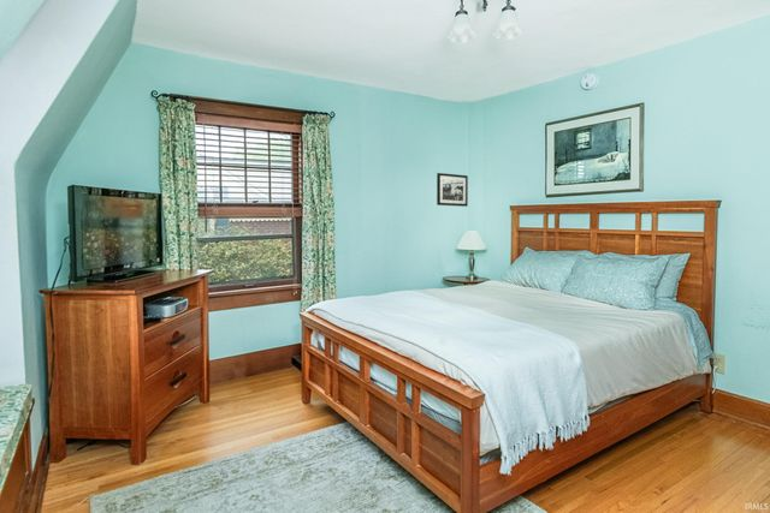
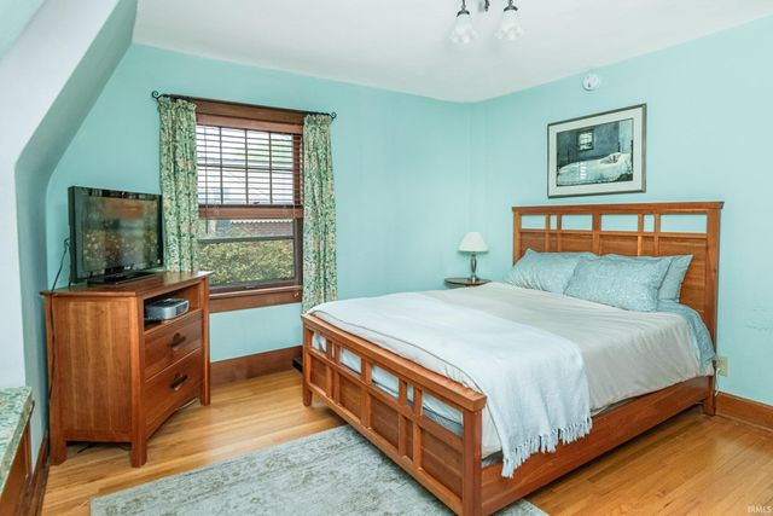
- picture frame [436,172,469,208]
